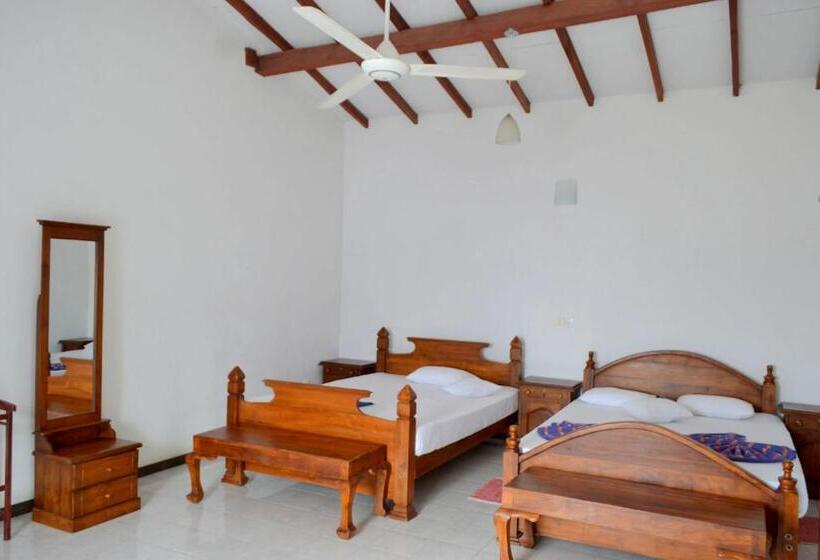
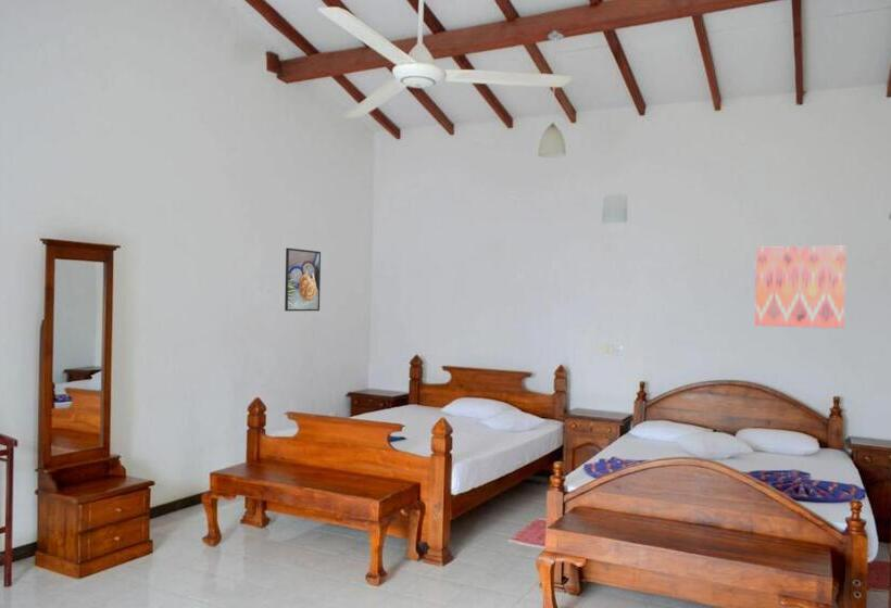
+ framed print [284,246,322,312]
+ wall art [754,245,846,329]
